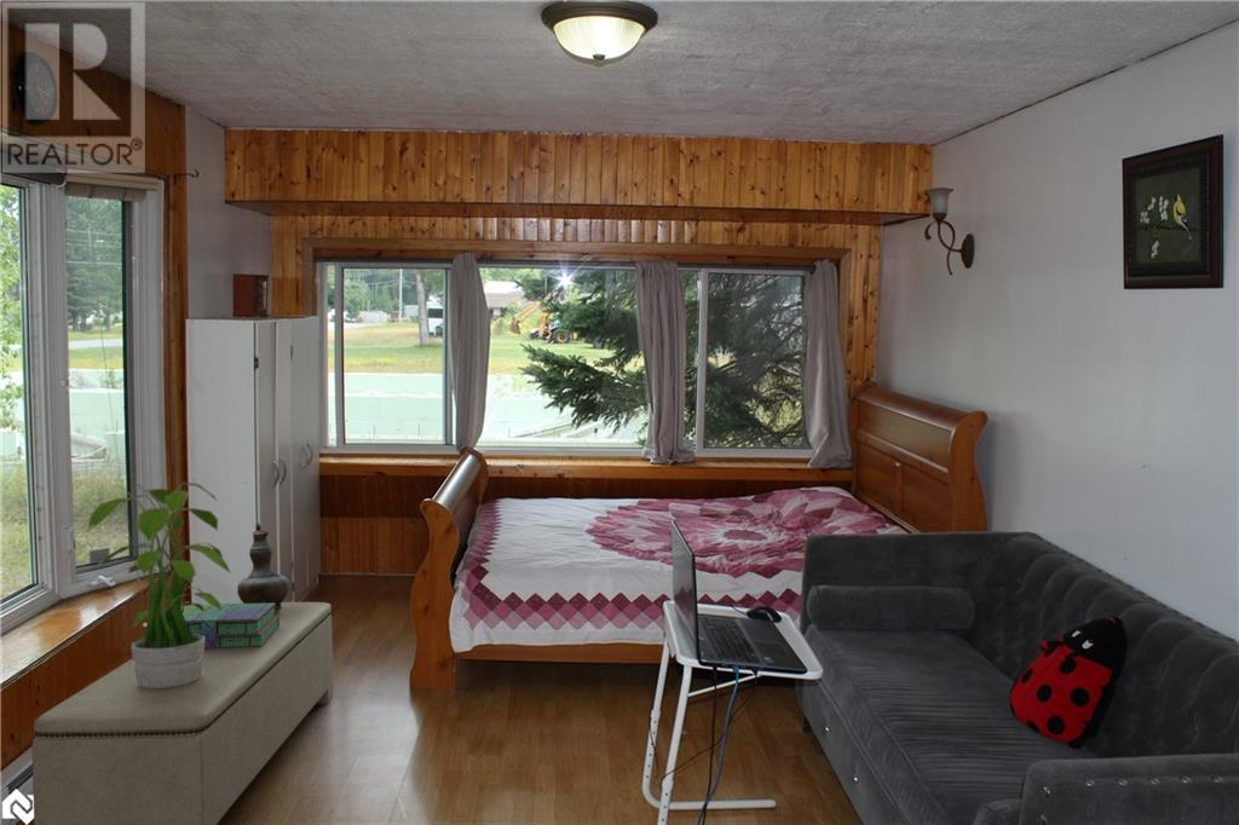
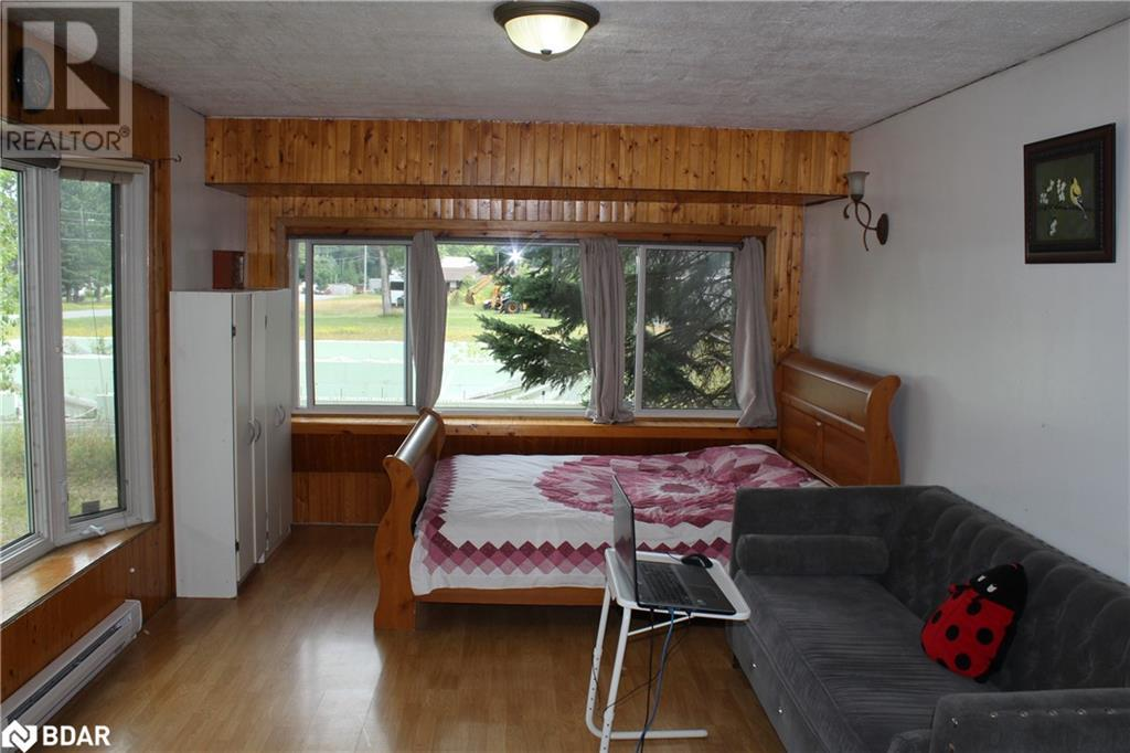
- bench [30,601,334,825]
- potted plant [86,480,232,690]
- decorative vase [236,521,290,611]
- stack of books [172,602,280,648]
